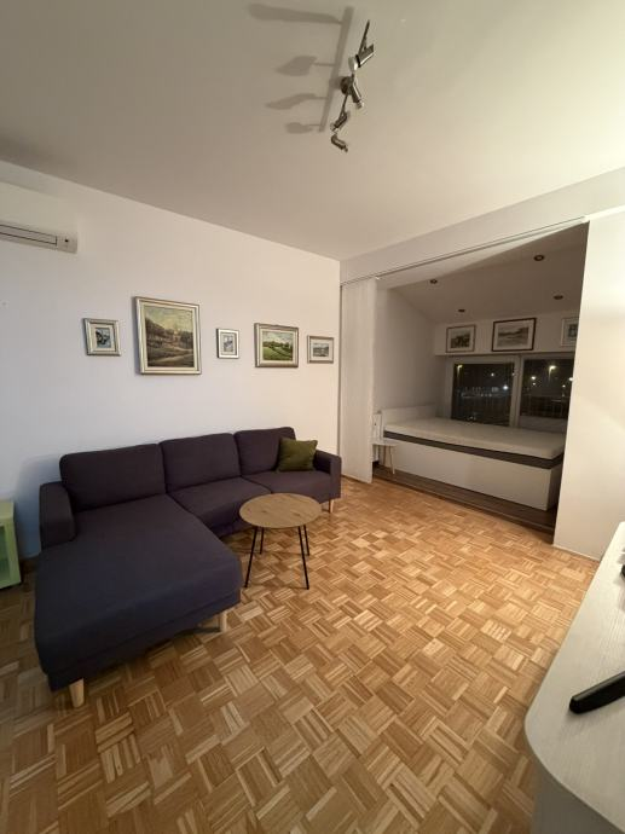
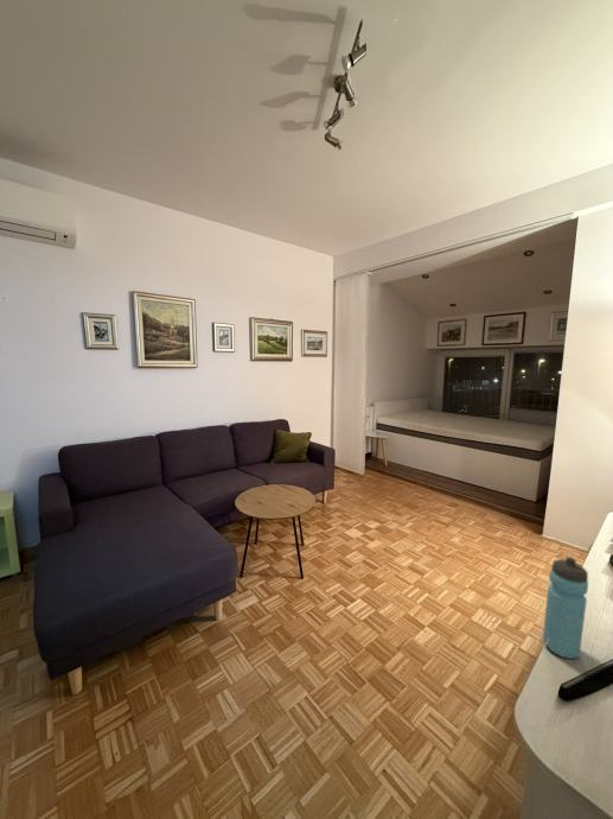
+ water bottle [542,555,589,660]
